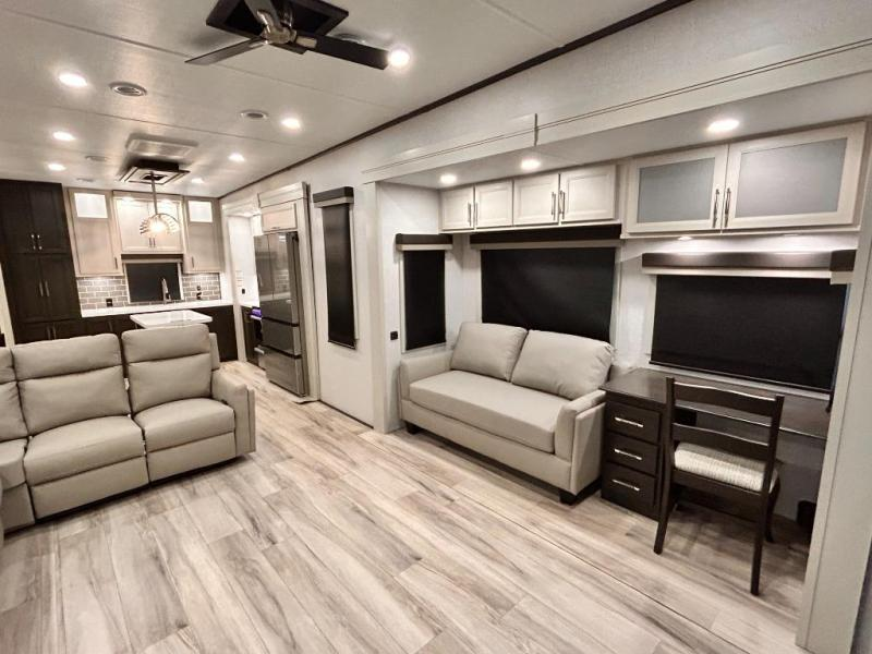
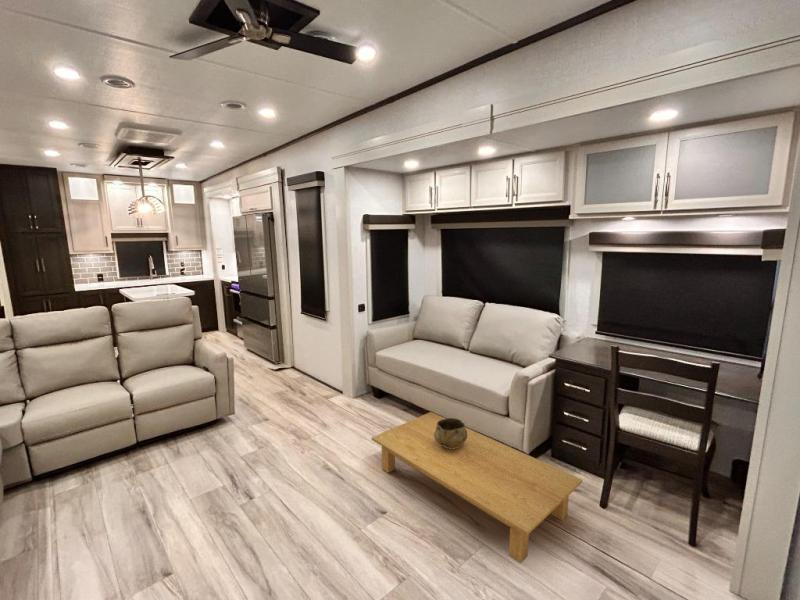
+ coffee table [371,411,584,564]
+ decorative bowl [434,417,467,449]
